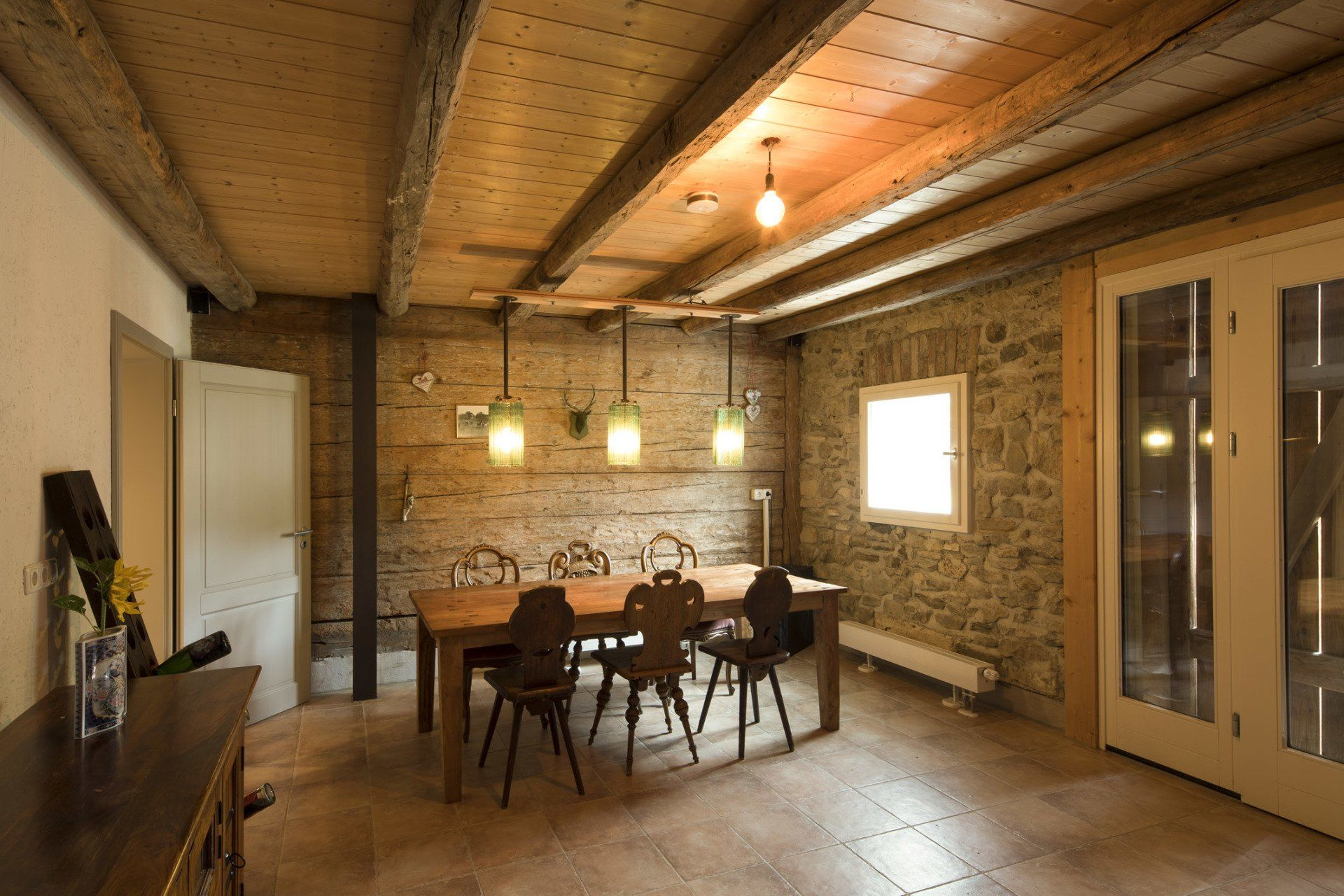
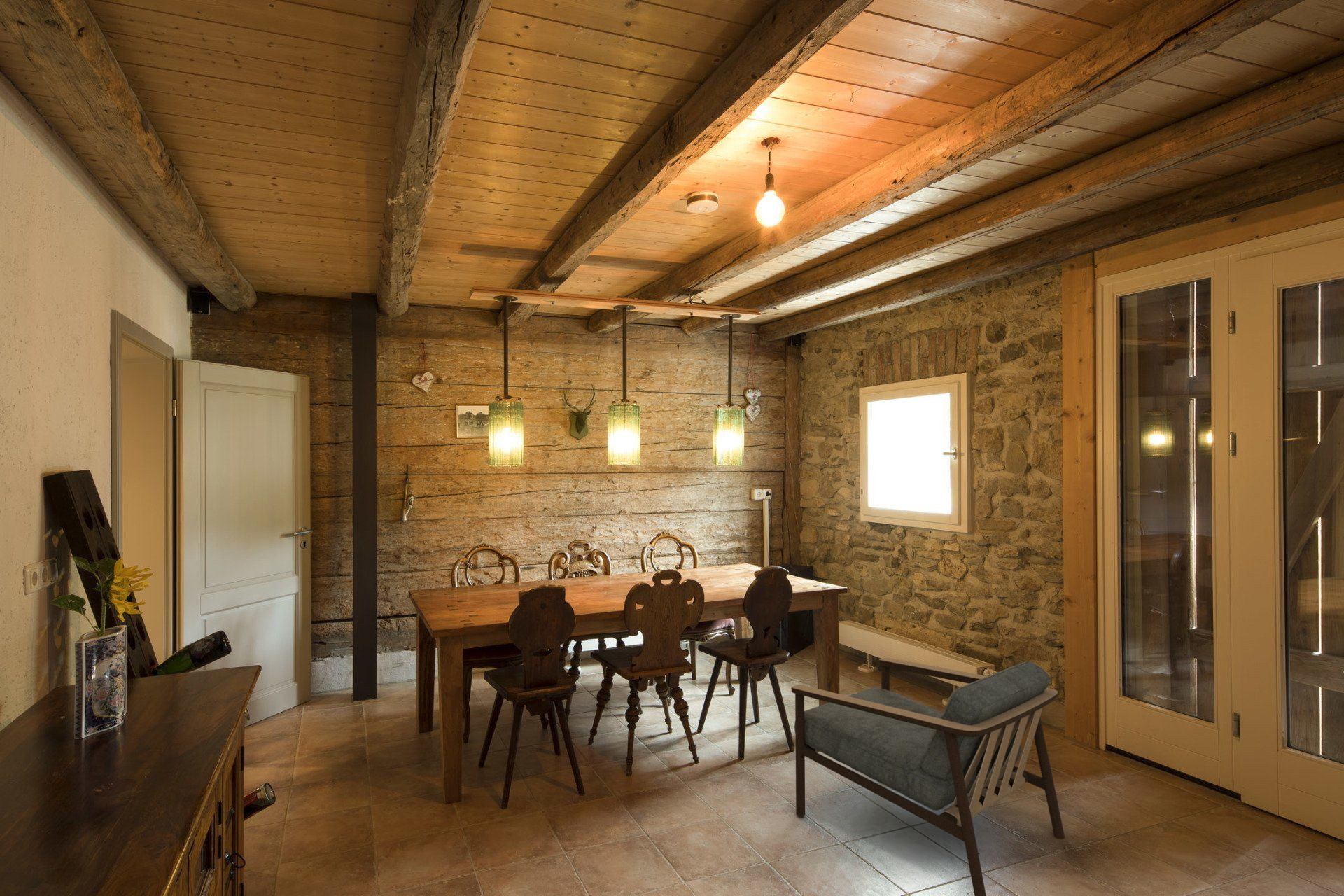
+ armchair [790,657,1065,896]
